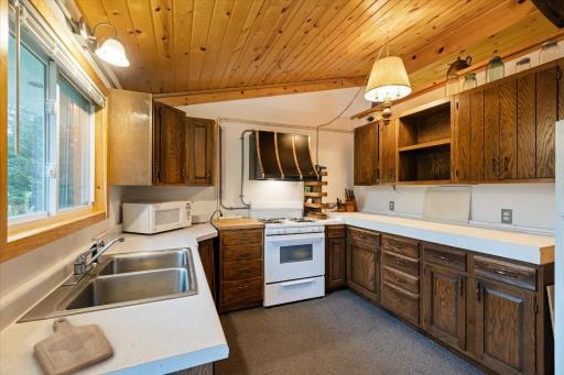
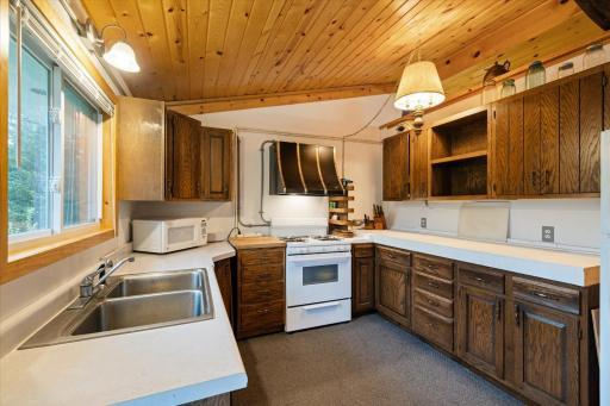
- cutting board [32,316,115,375]
